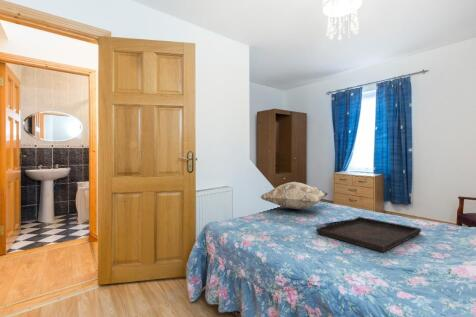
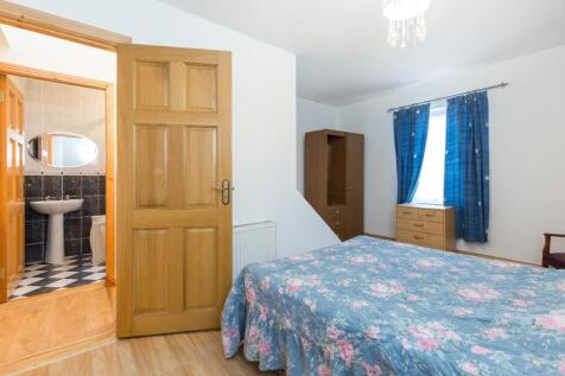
- serving tray [315,215,422,253]
- decorative pillow [260,181,329,210]
